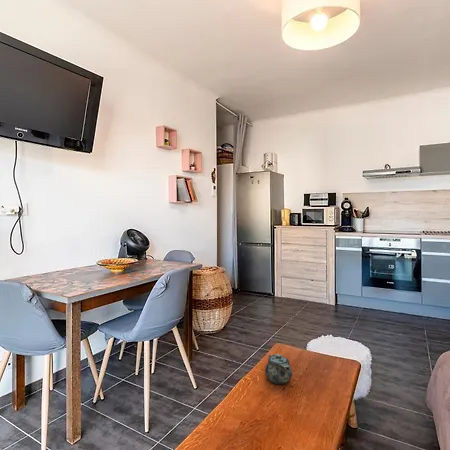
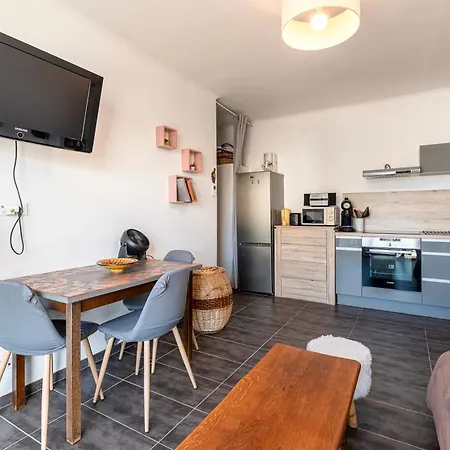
- chinaware [264,353,293,385]
